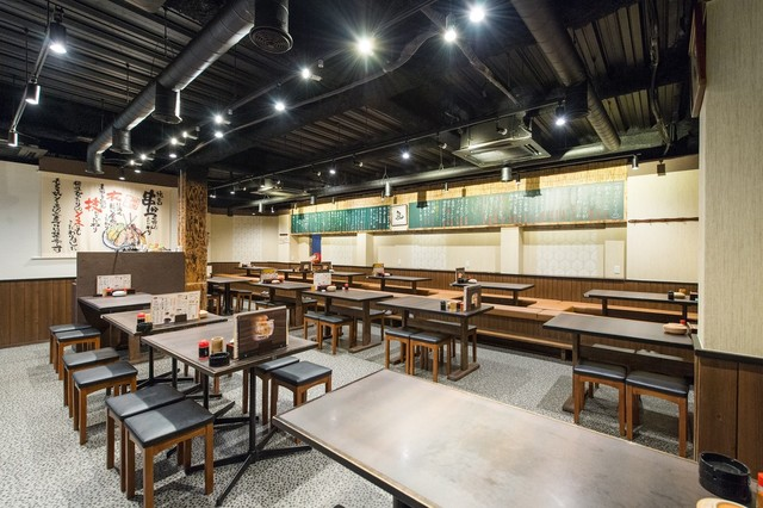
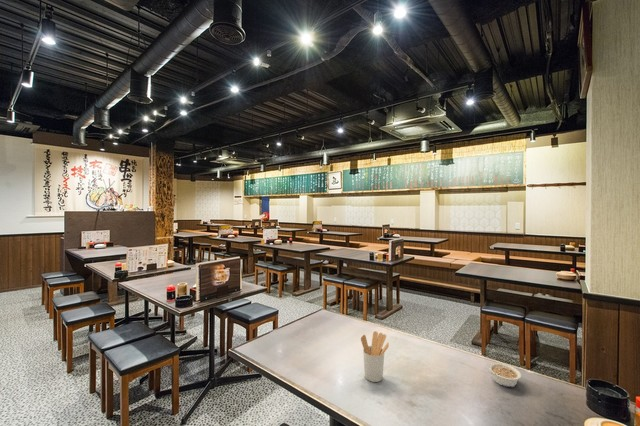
+ legume [488,362,522,388]
+ utensil holder [360,330,390,383]
